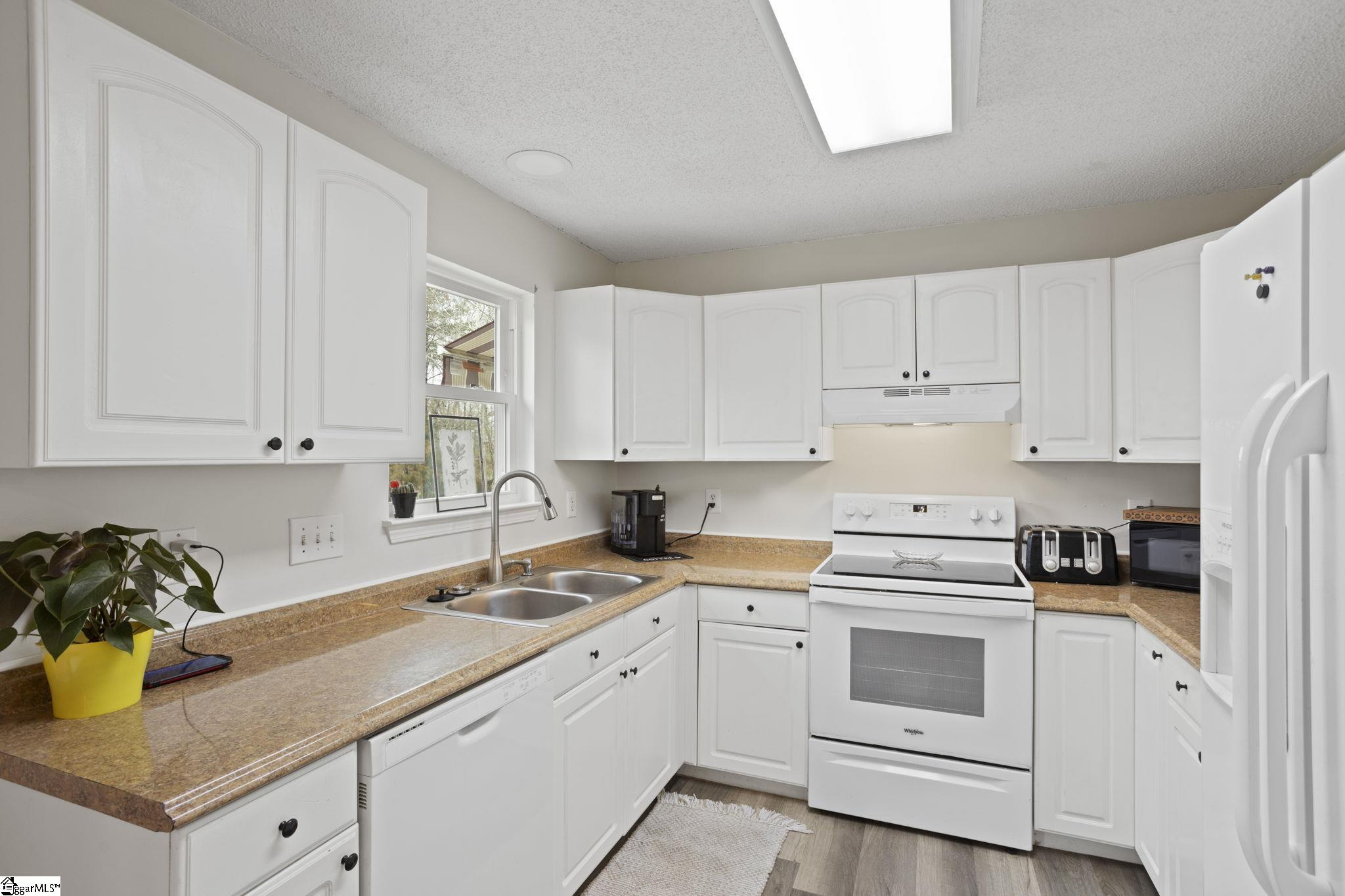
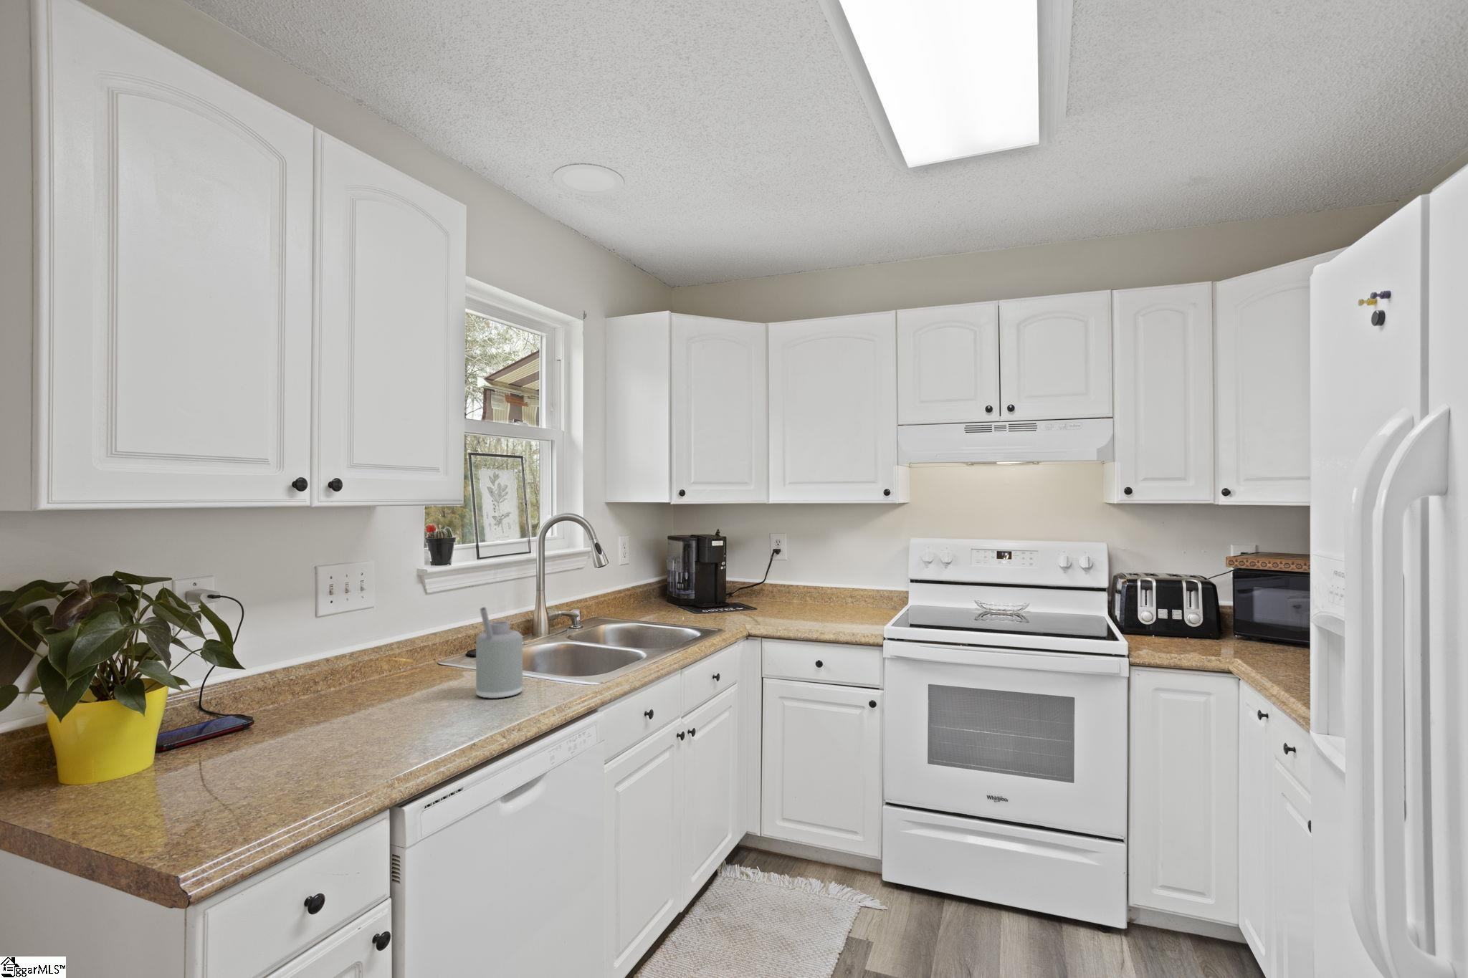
+ soap dispenser [475,606,523,700]
